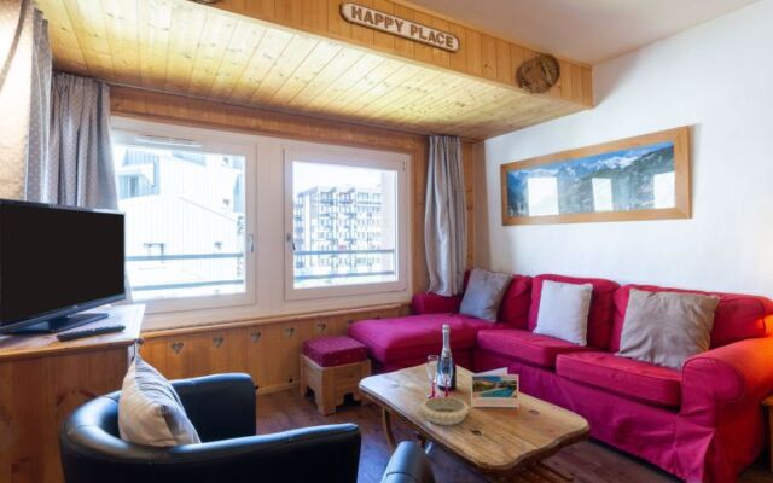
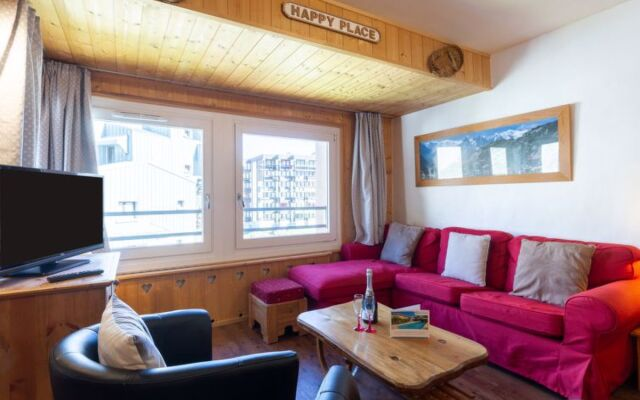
- decorative bowl [420,395,470,426]
